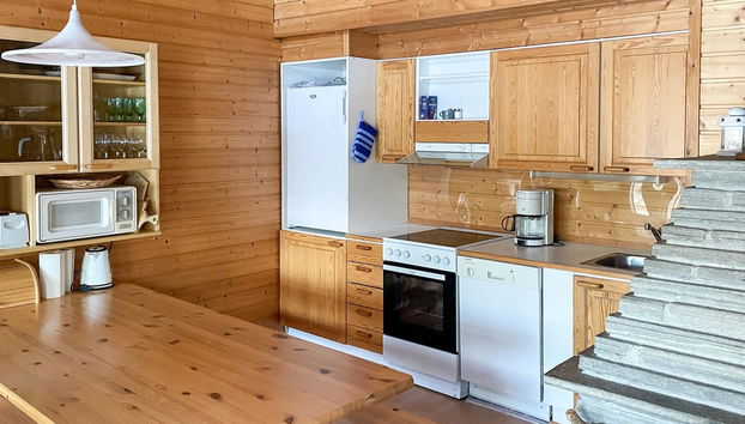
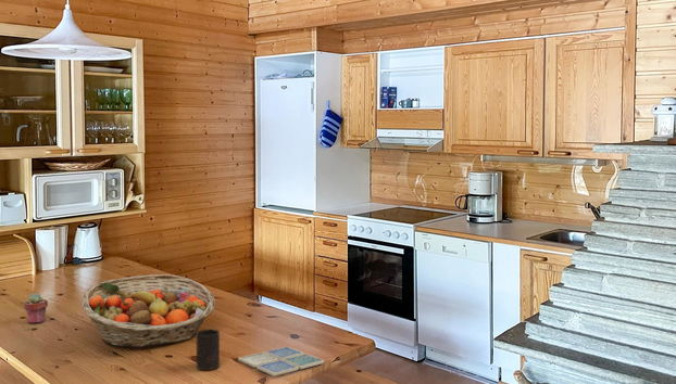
+ cup [196,329,221,371]
+ potted succulent [23,293,49,324]
+ fruit basket [80,273,216,348]
+ drink coaster [237,346,325,377]
